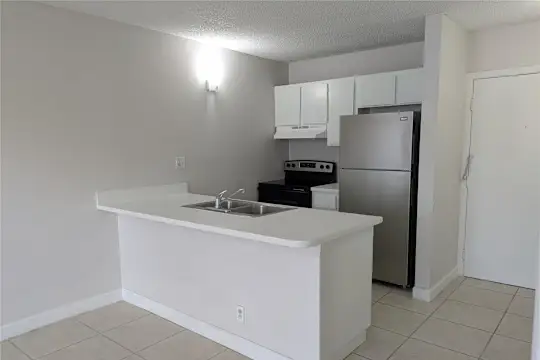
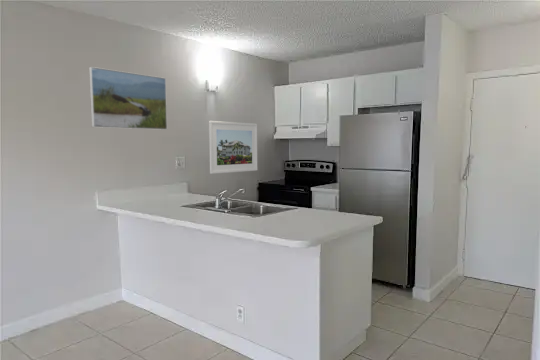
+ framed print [88,66,168,131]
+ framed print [208,120,259,175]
